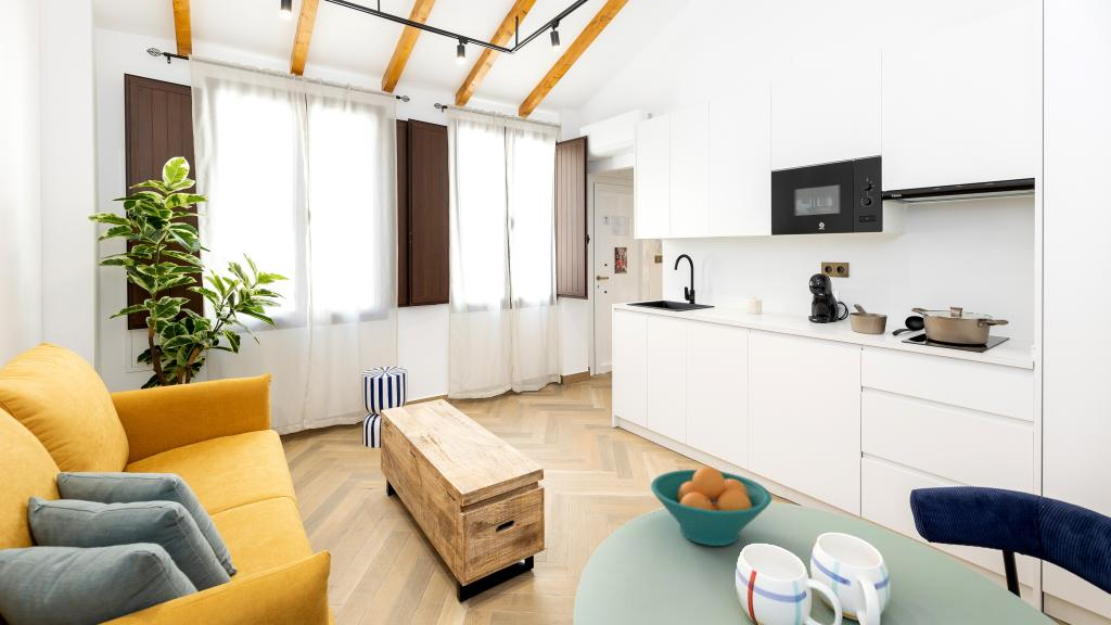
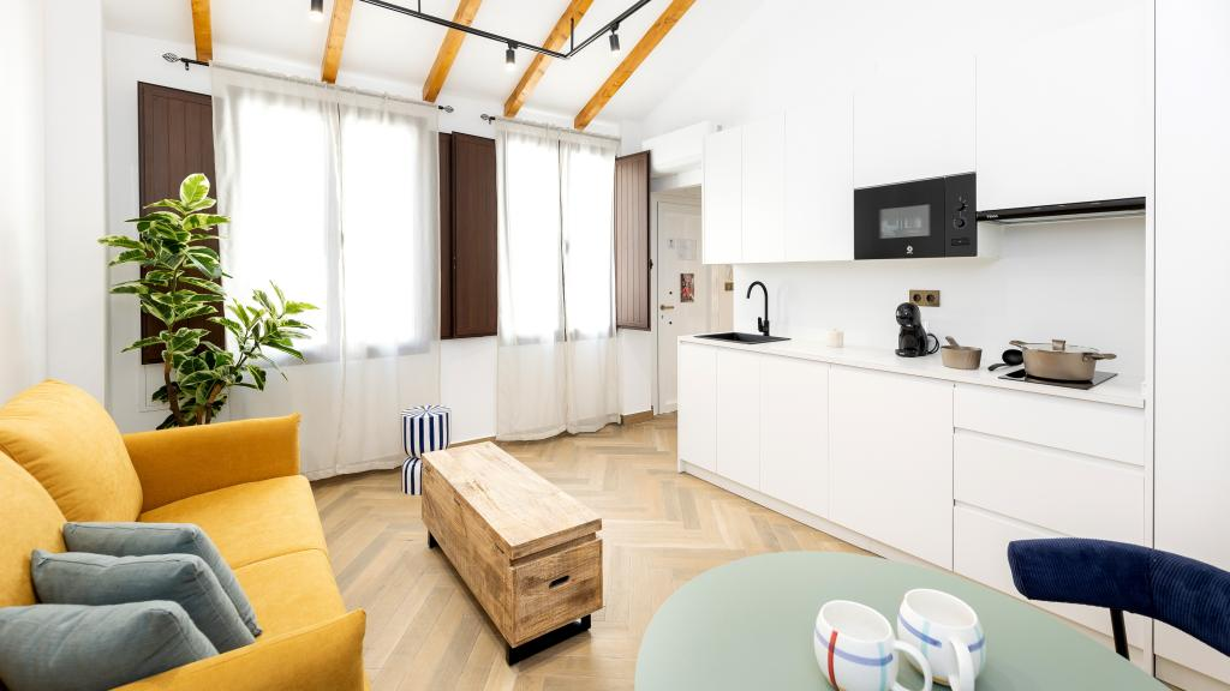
- fruit bowl [650,465,772,547]
